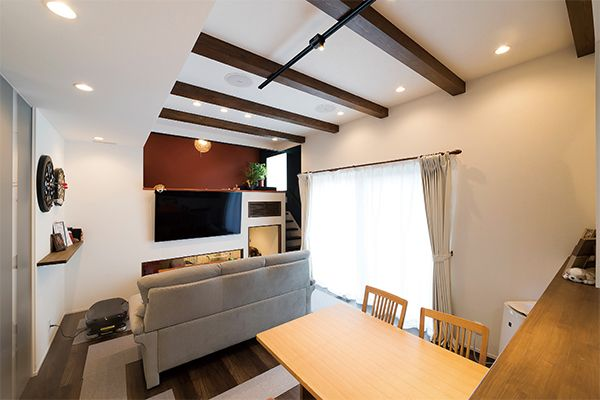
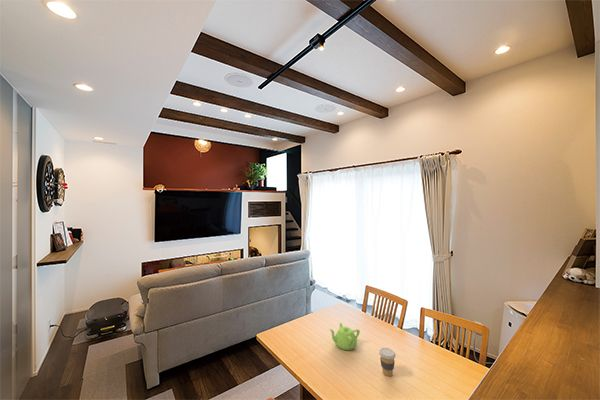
+ teapot [328,322,361,351]
+ coffee cup [378,347,397,377]
